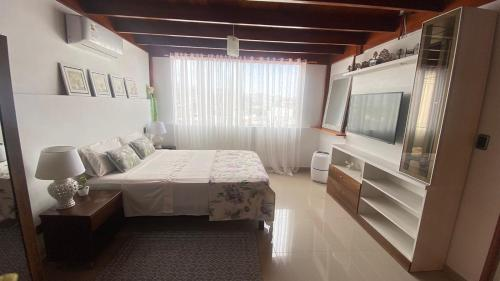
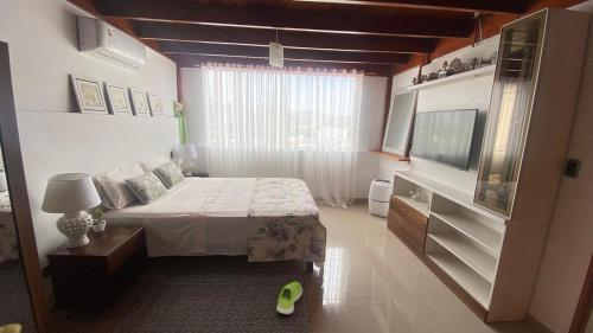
+ shoe [275,280,304,316]
